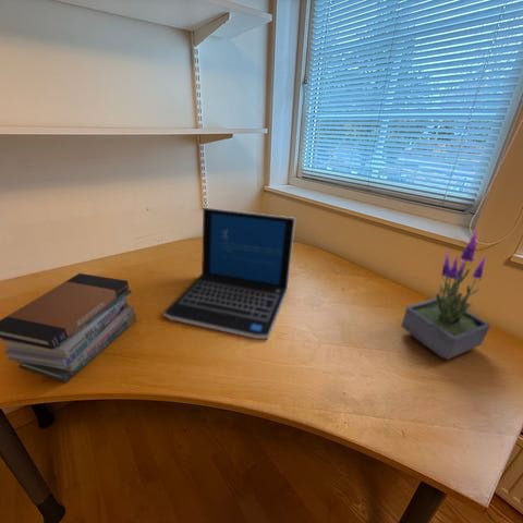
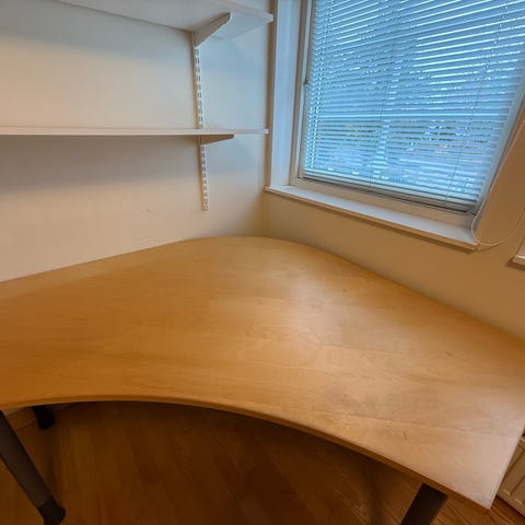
- laptop [162,207,296,340]
- book stack [0,272,137,384]
- potted plant [401,228,491,361]
